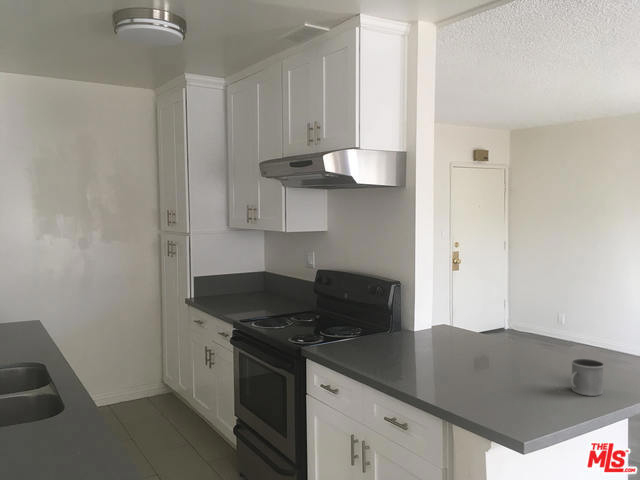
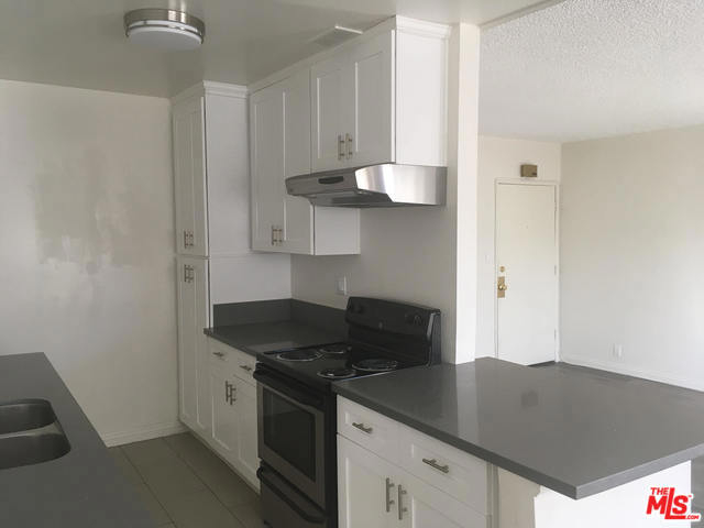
- mug [570,358,605,397]
